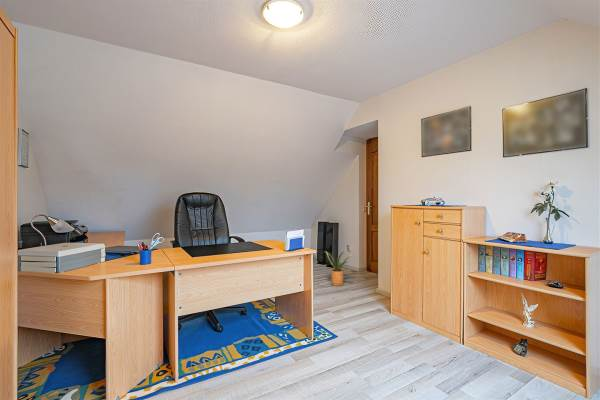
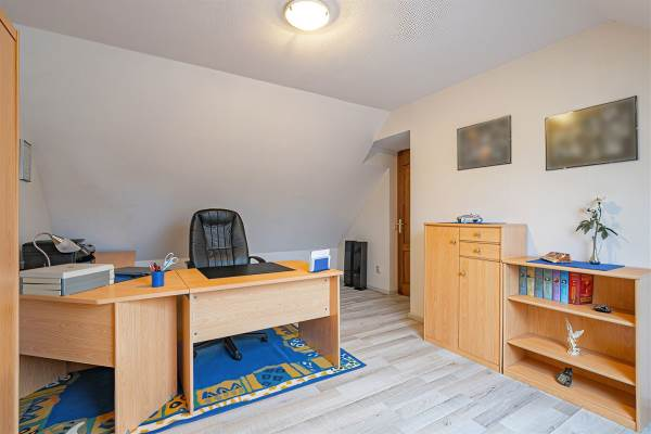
- house plant [323,249,352,287]
